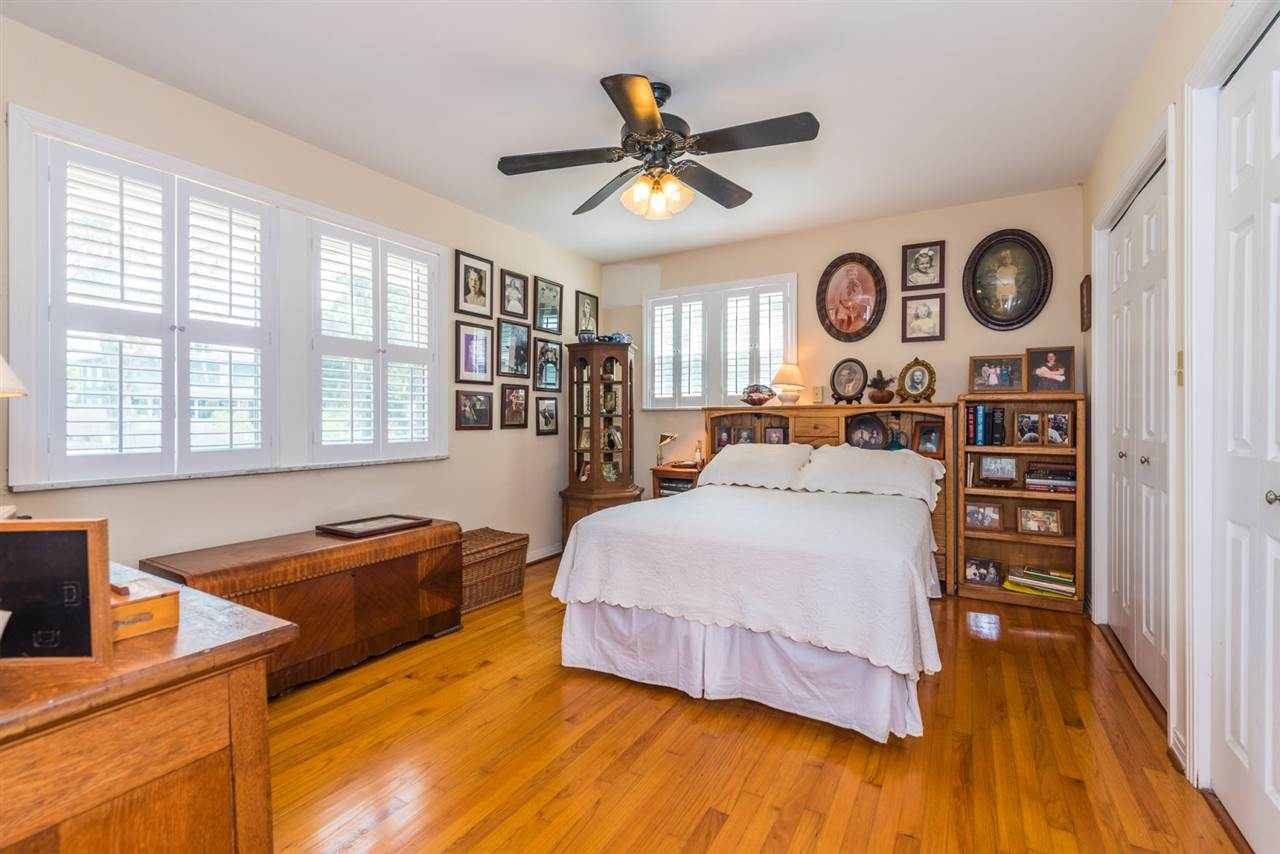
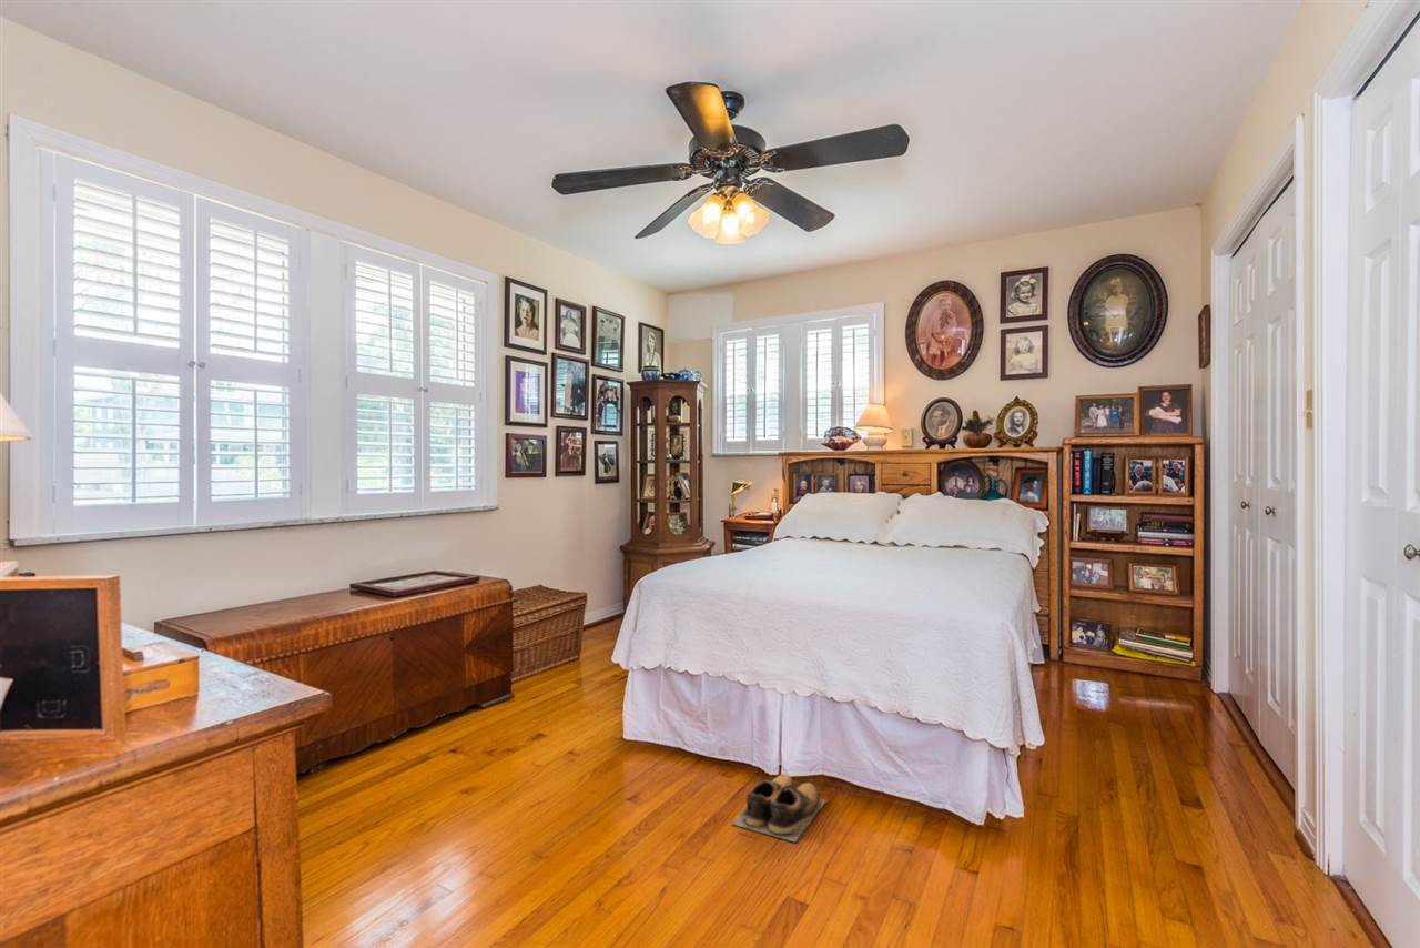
+ shoes [730,774,828,844]
